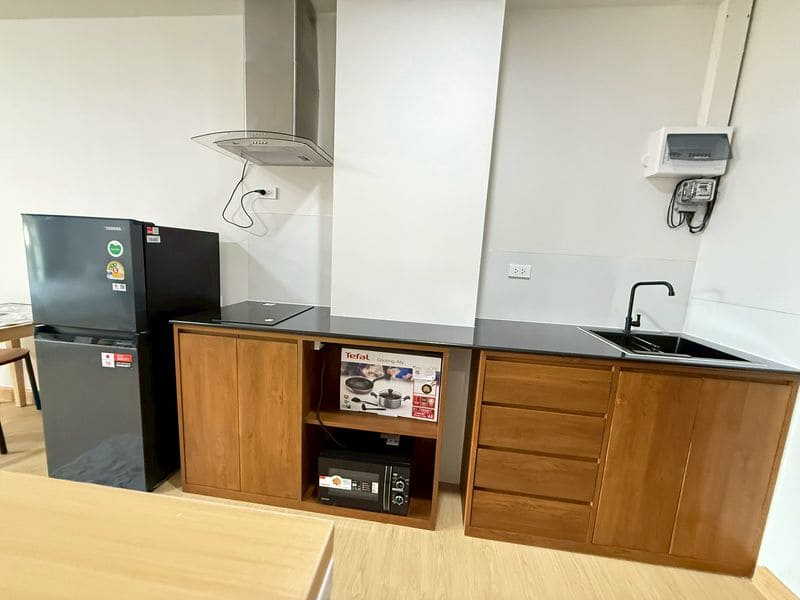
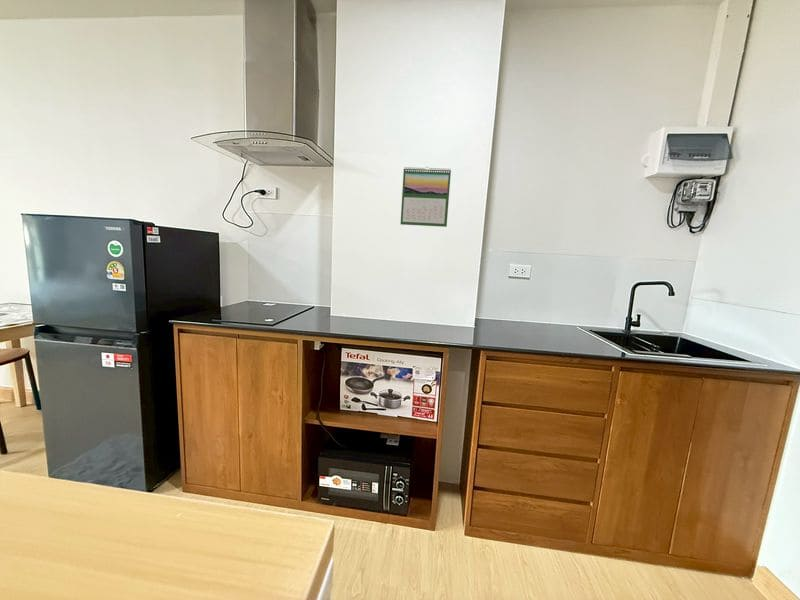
+ calendar [400,166,452,228]
